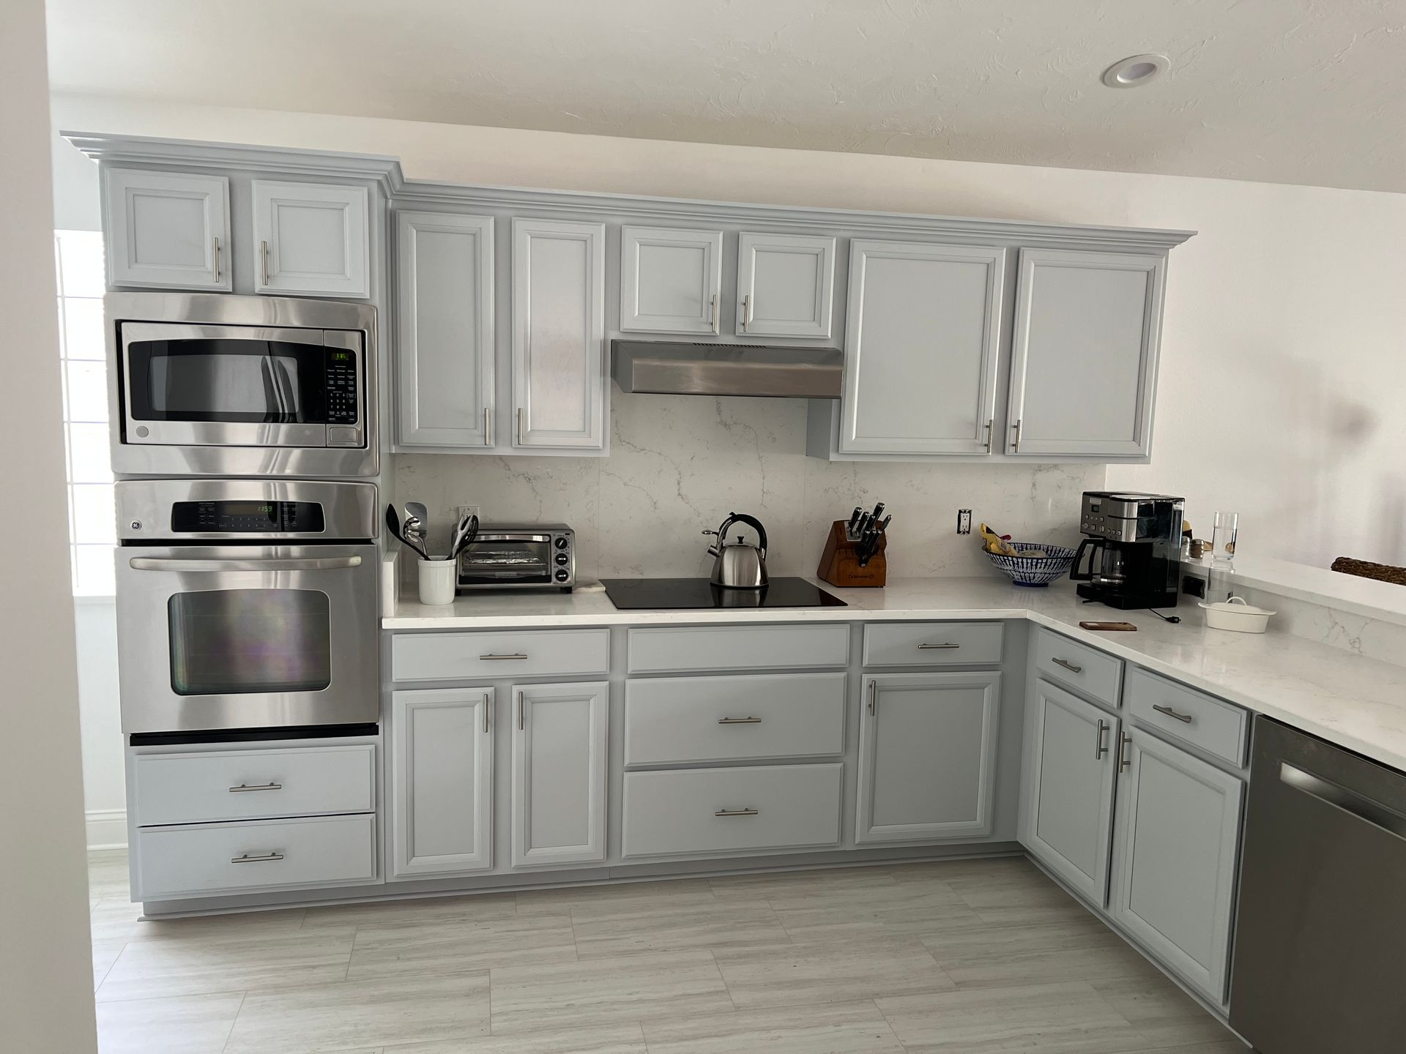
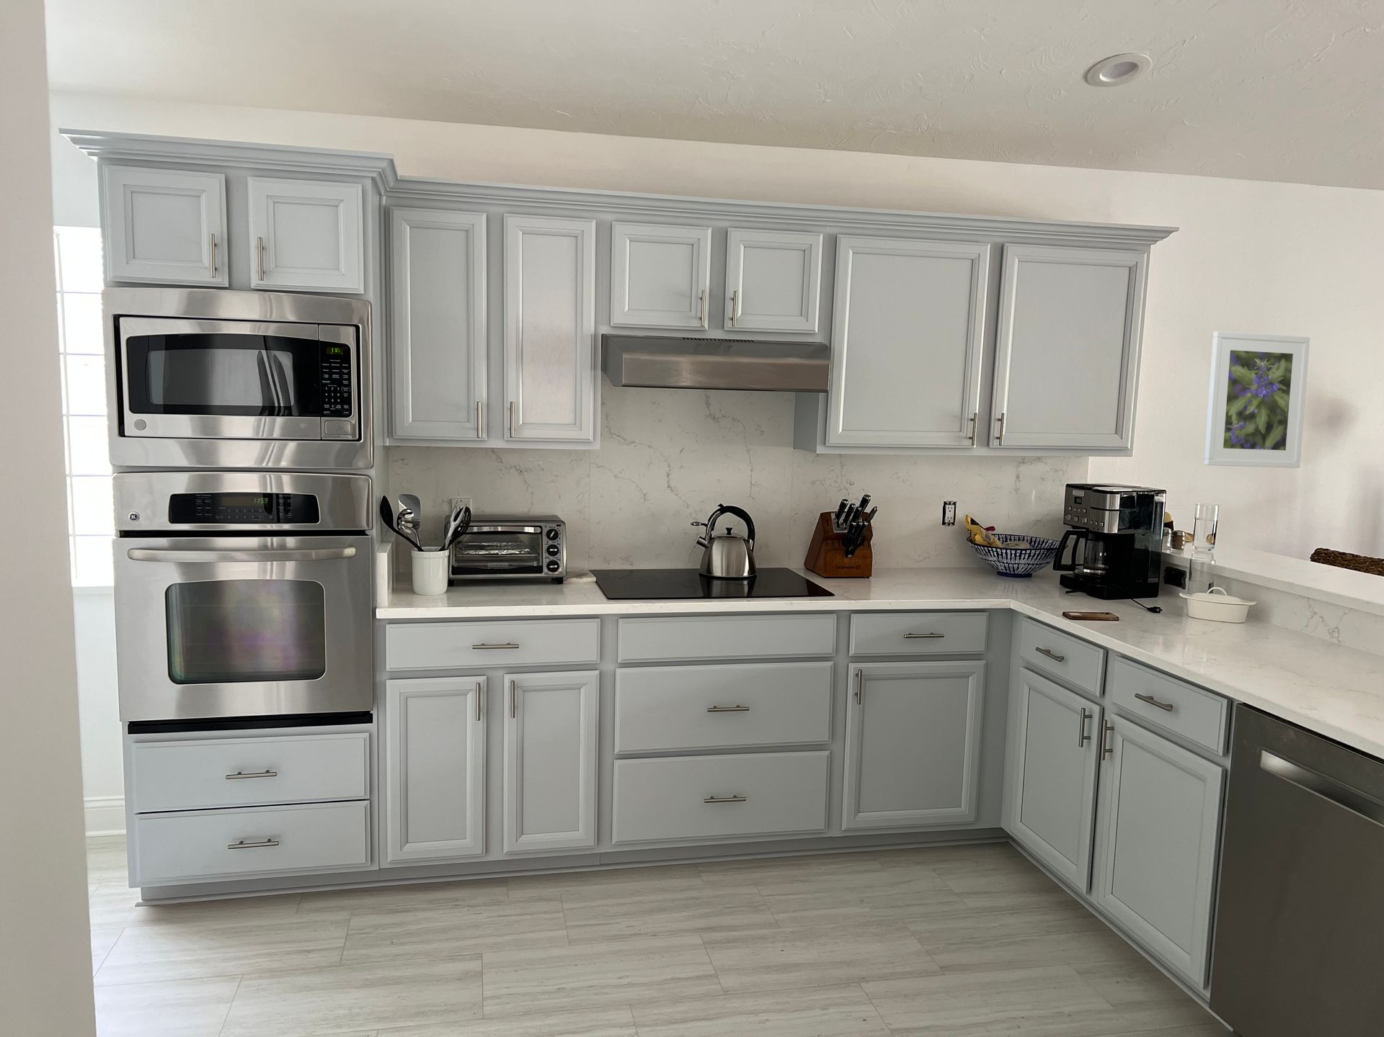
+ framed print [1203,330,1311,468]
